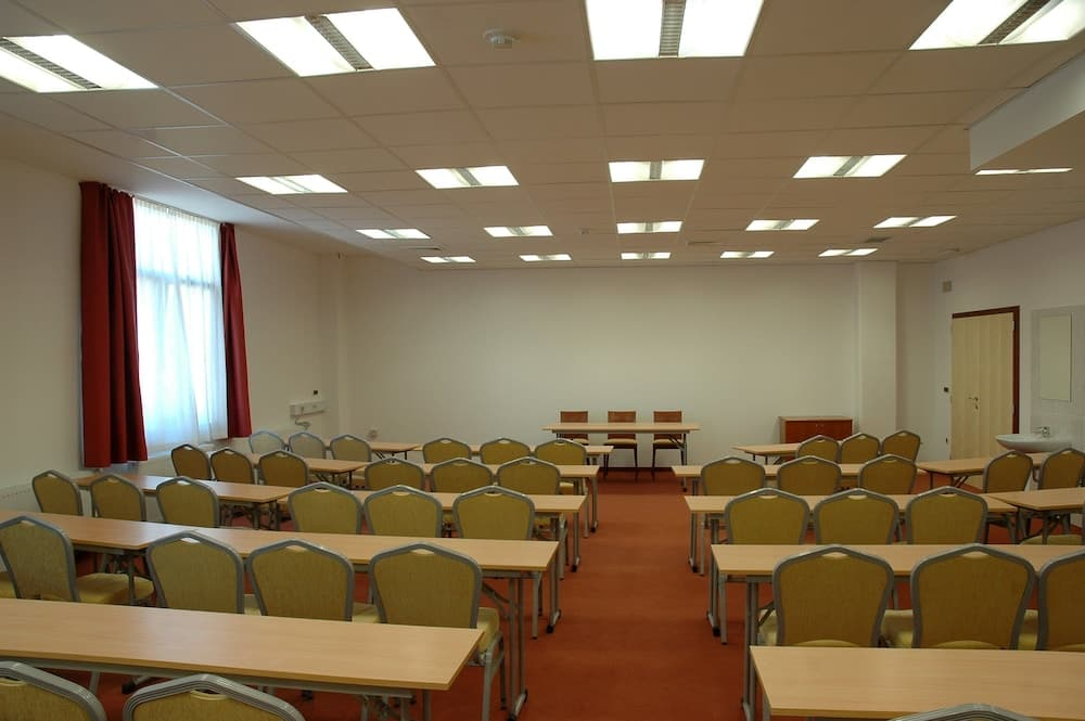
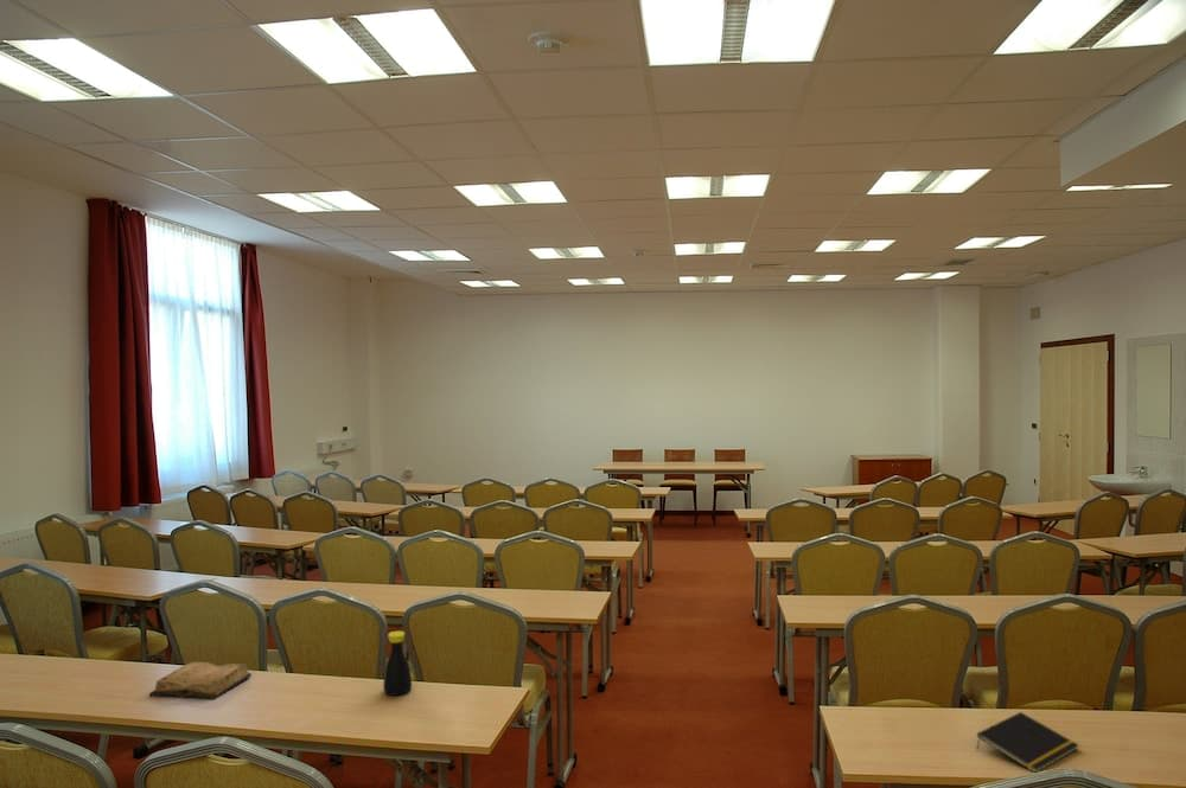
+ bottle [382,630,413,697]
+ notepad [975,711,1079,774]
+ diary [148,660,253,700]
